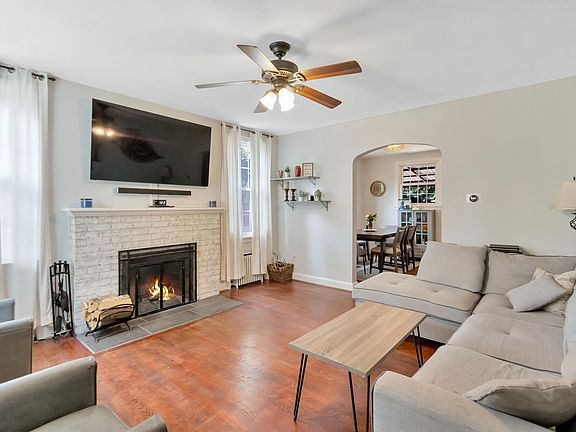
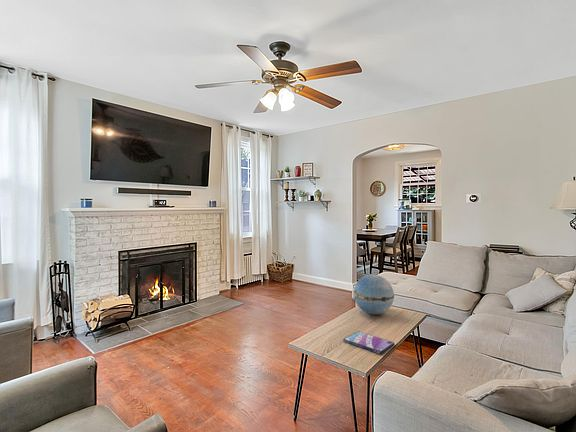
+ decorative orb [353,273,395,315]
+ video game case [342,331,395,355]
